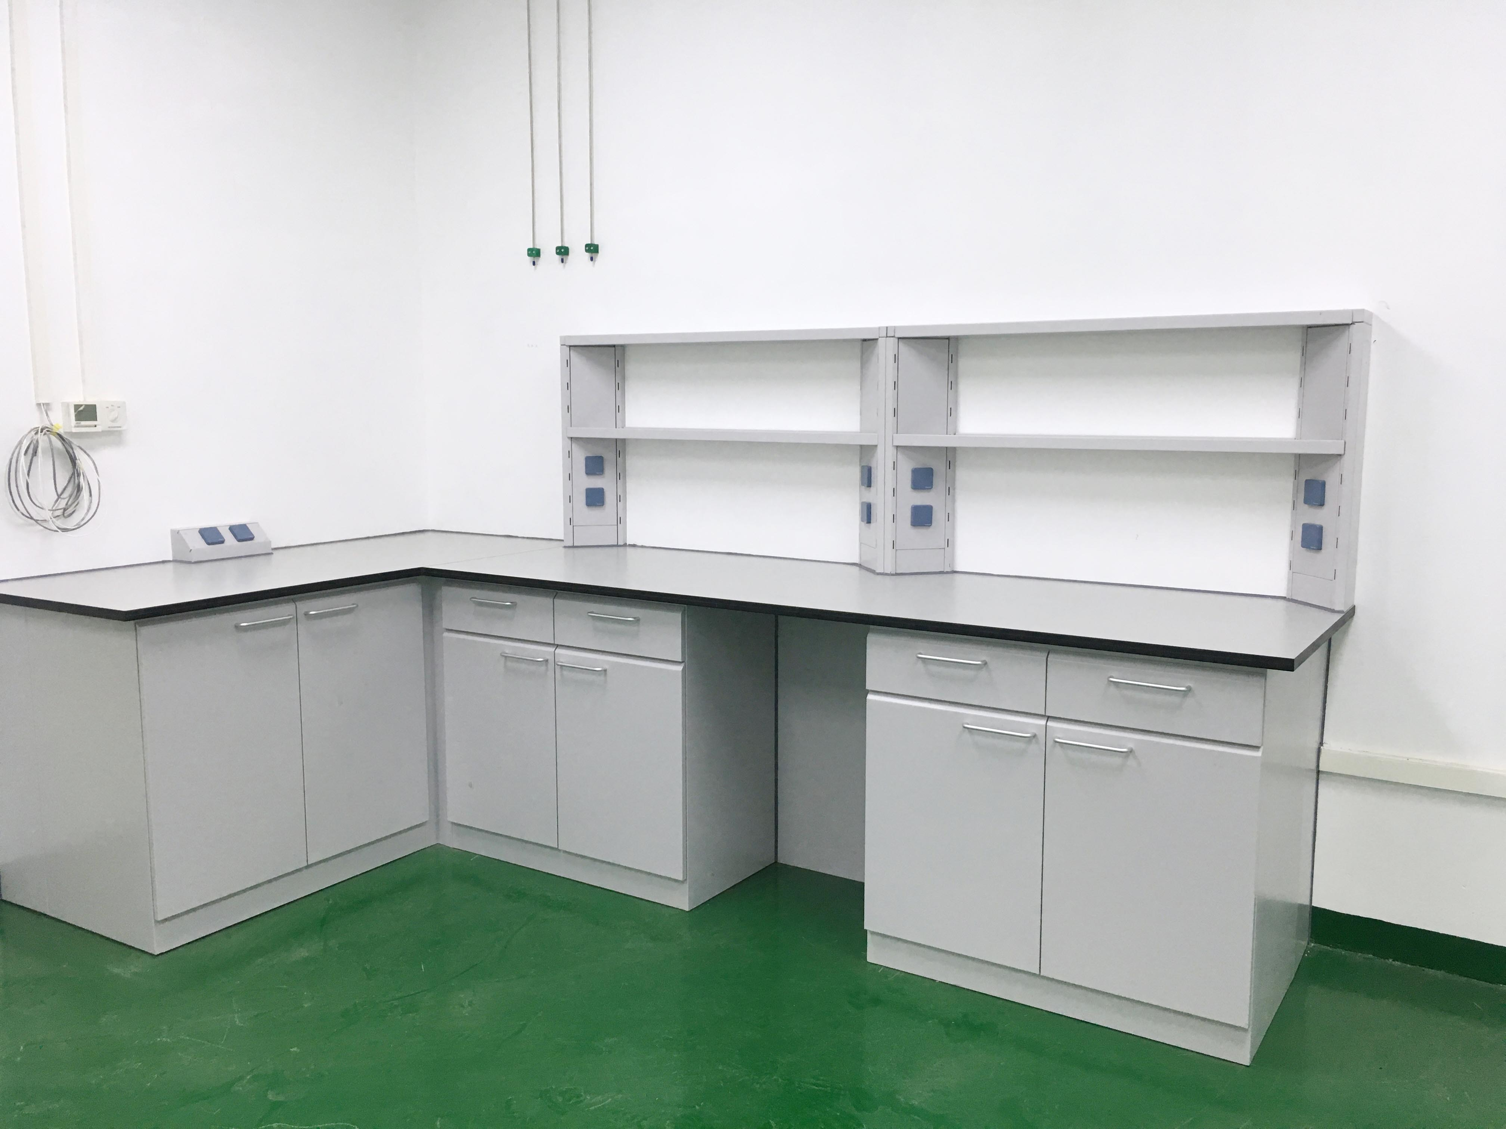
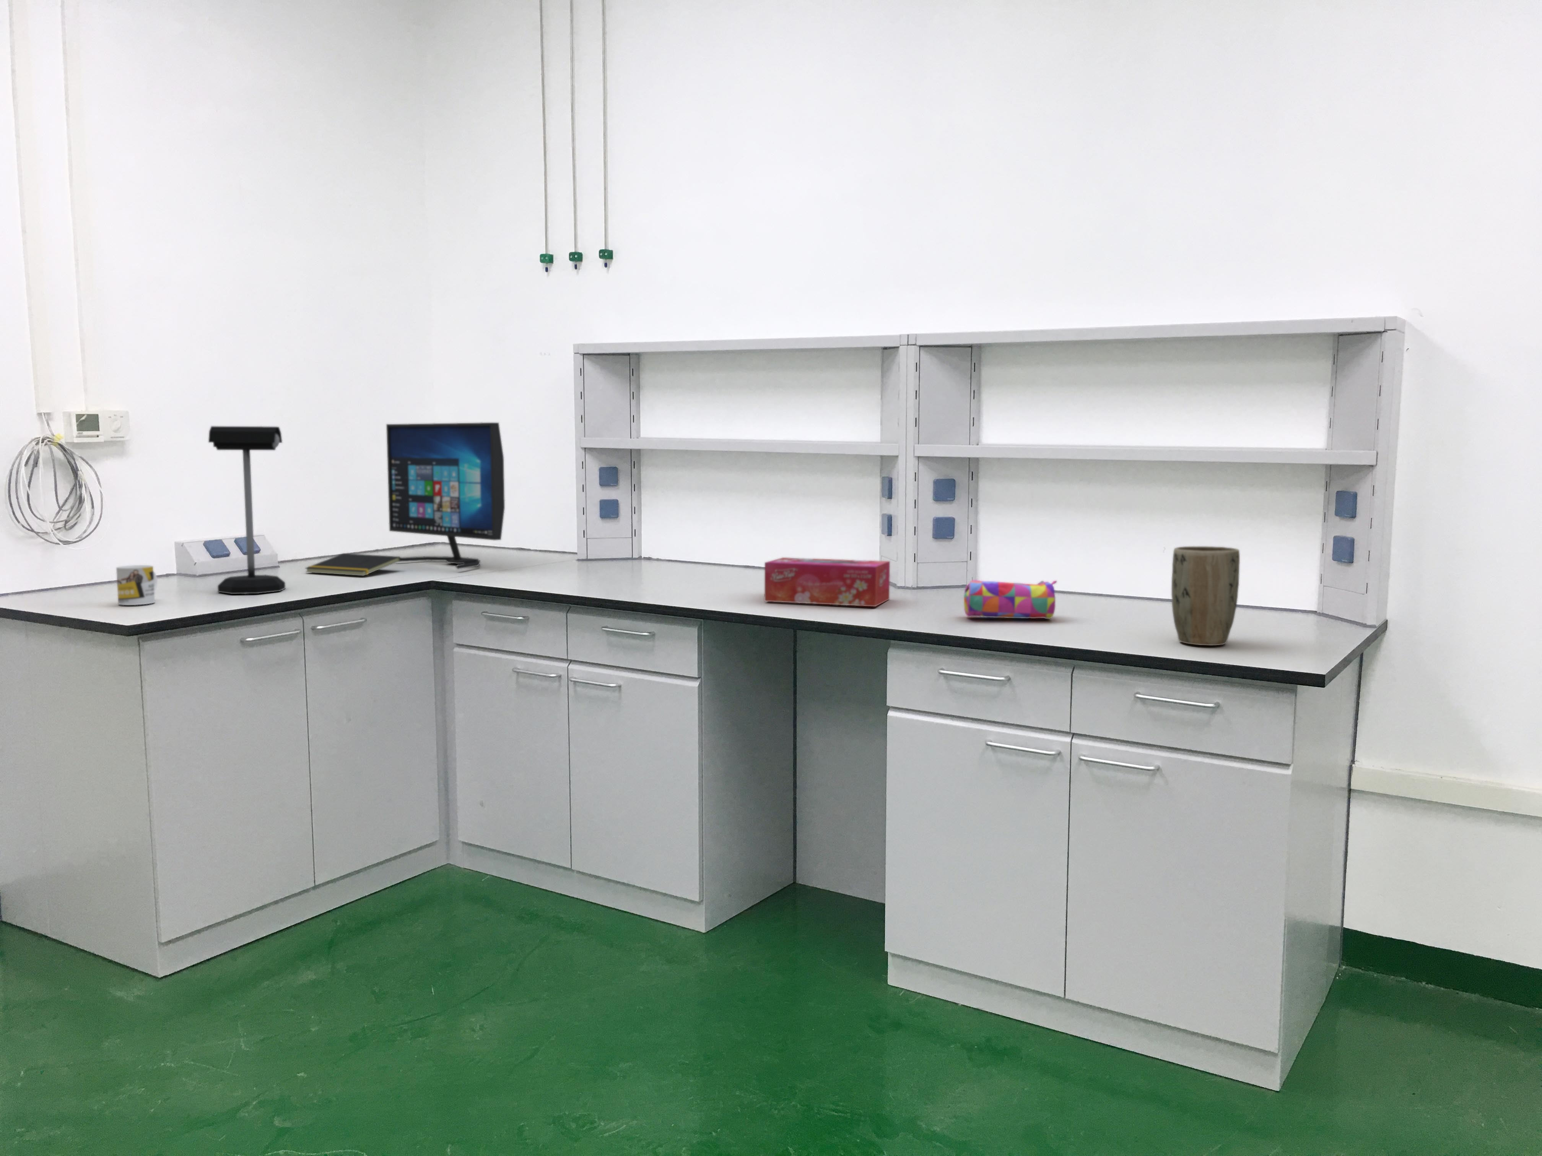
+ notepad [305,554,401,577]
+ tissue box [764,557,890,607]
+ mug [115,565,158,606]
+ mailbox [208,426,285,595]
+ computer monitor [386,423,505,570]
+ pencil case [963,579,1058,619]
+ plant pot [1170,546,1240,646]
